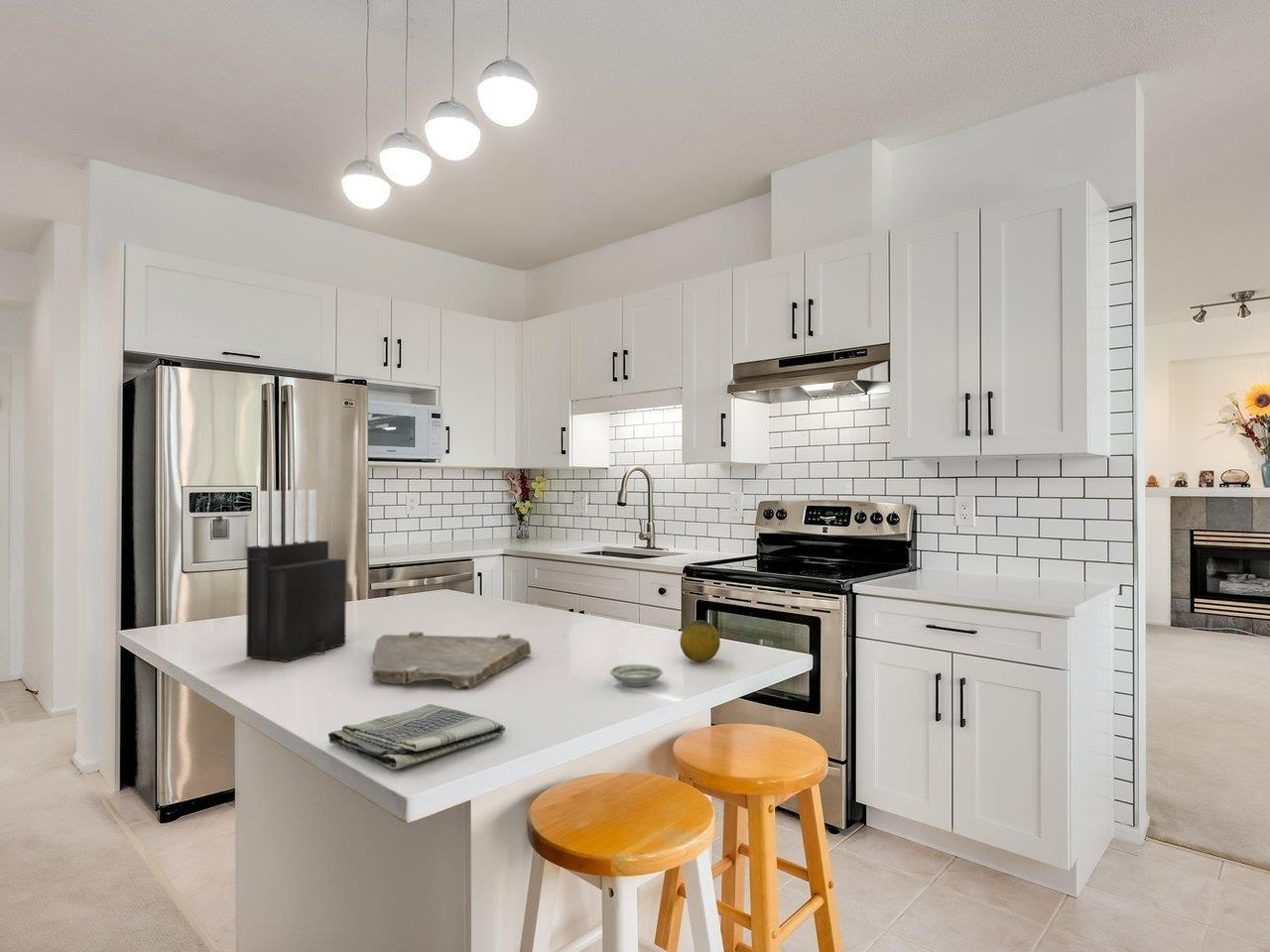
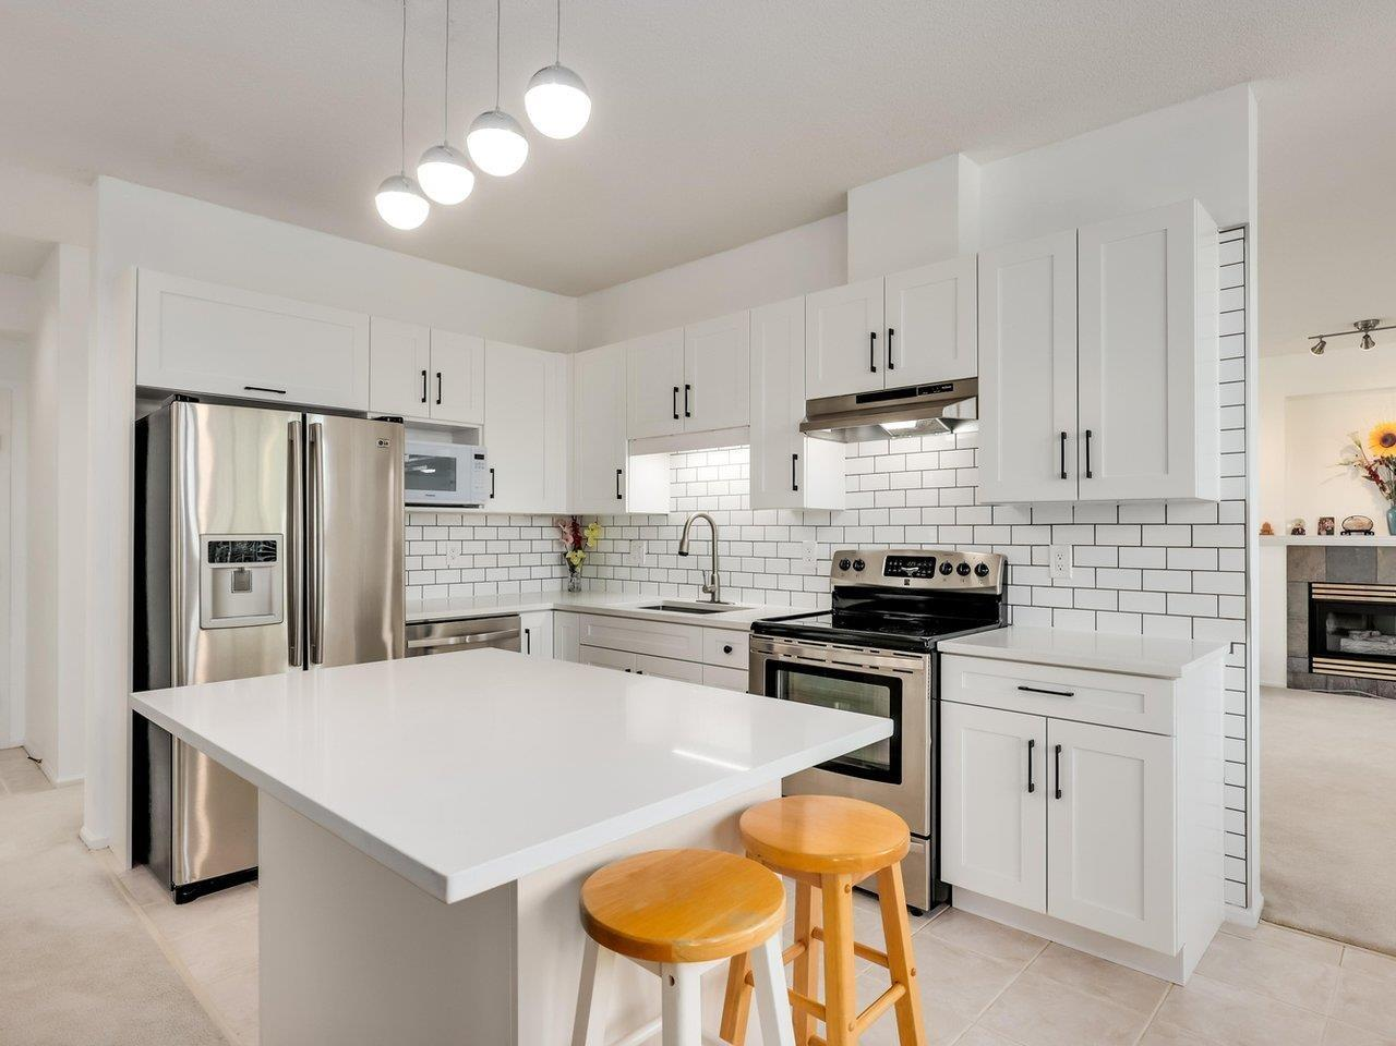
- dish towel [327,703,506,771]
- cutting board [371,630,533,689]
- knife block [245,489,347,662]
- saucer [609,663,664,687]
- fruit [680,619,721,662]
